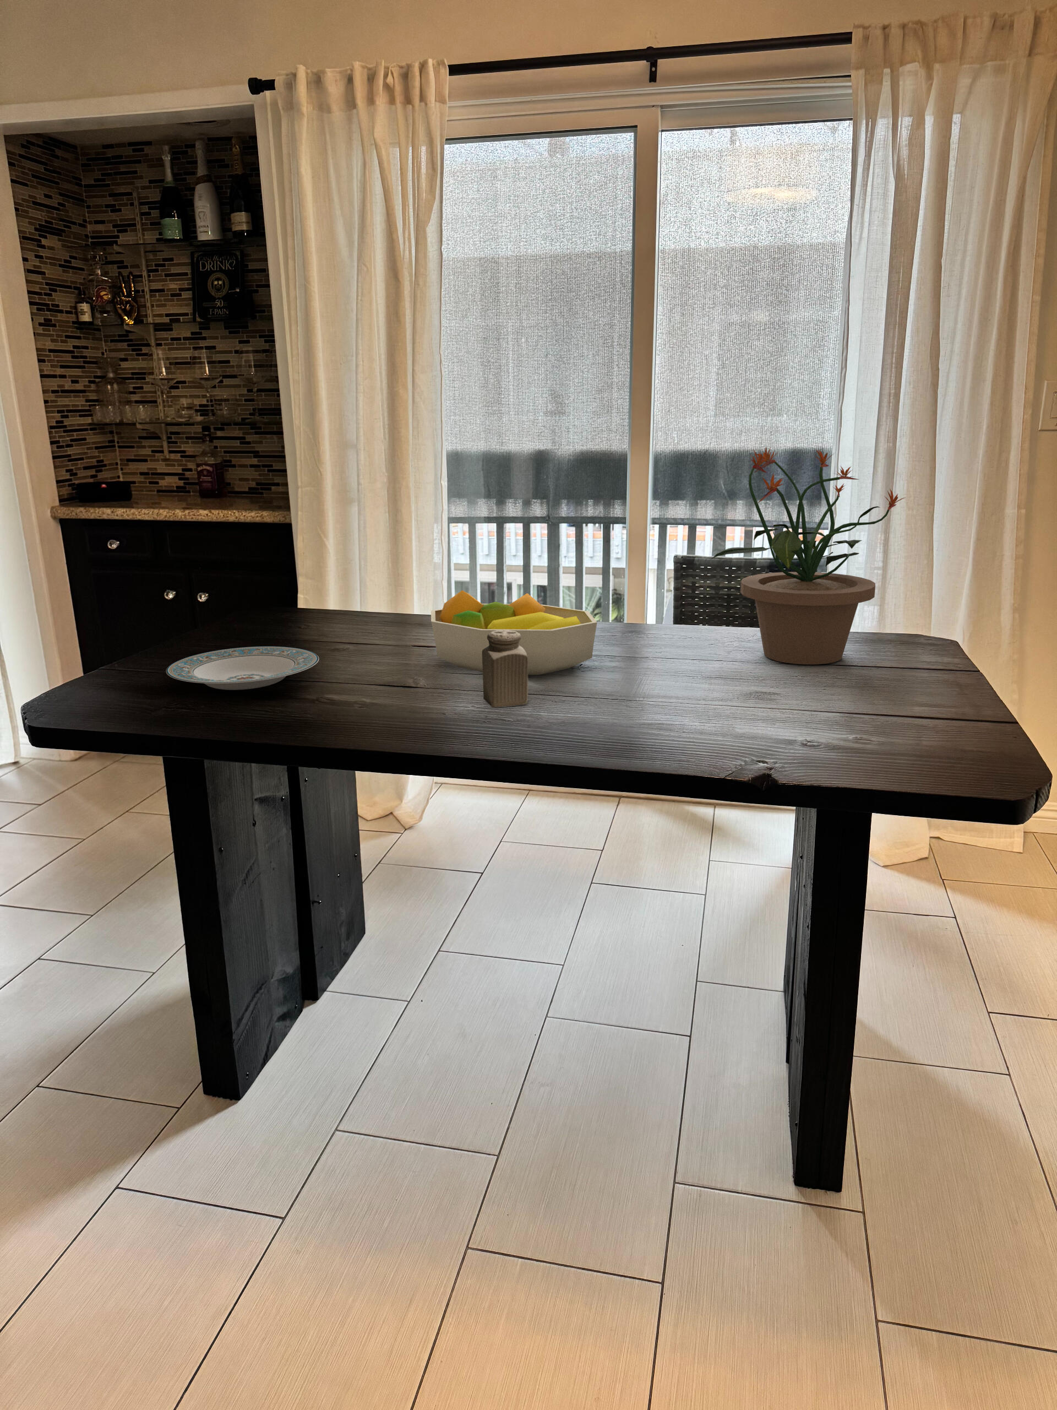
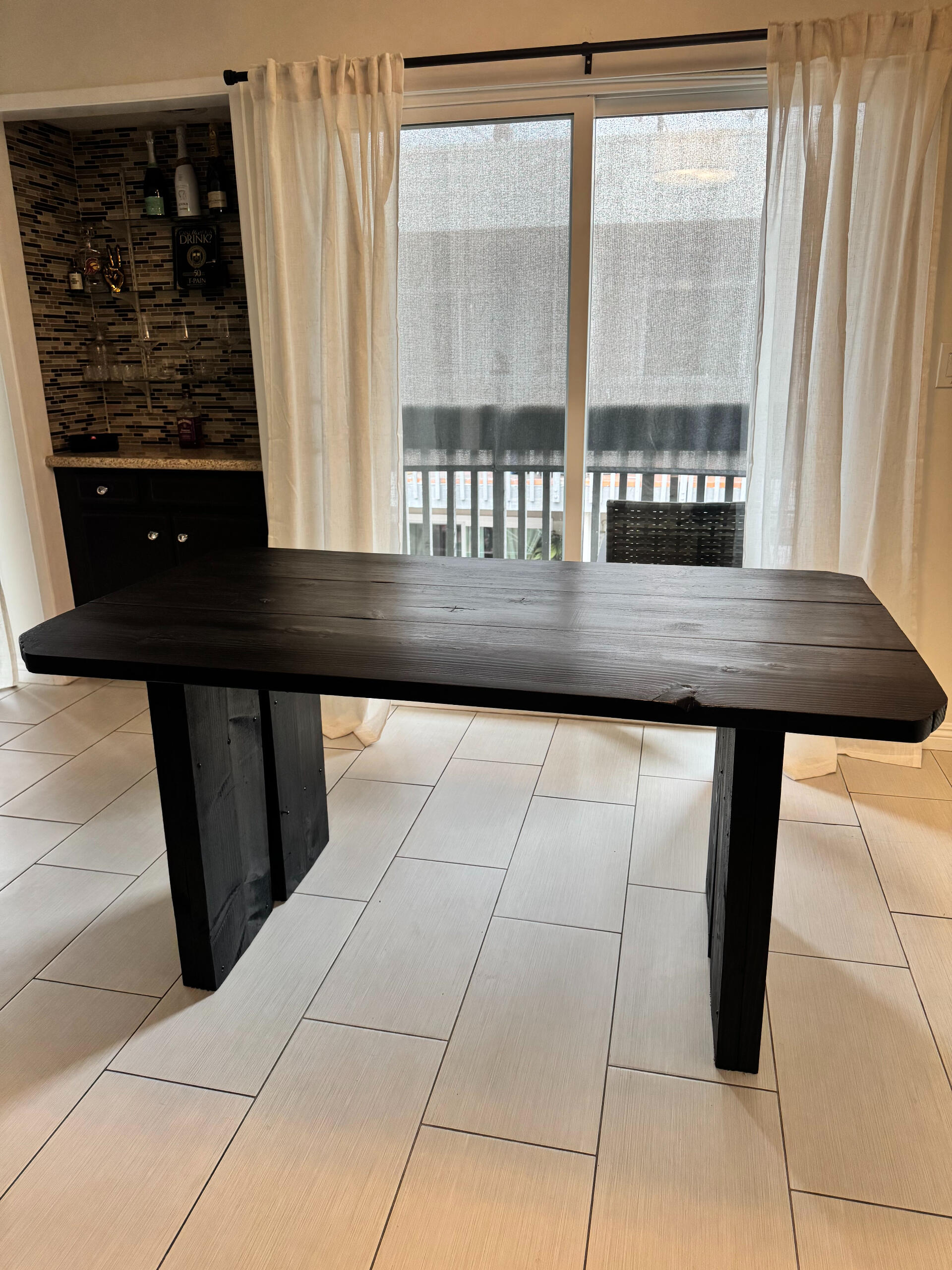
- potted plant [711,446,906,665]
- plate [165,646,320,691]
- salt shaker [482,631,528,707]
- fruit bowl [431,590,597,675]
